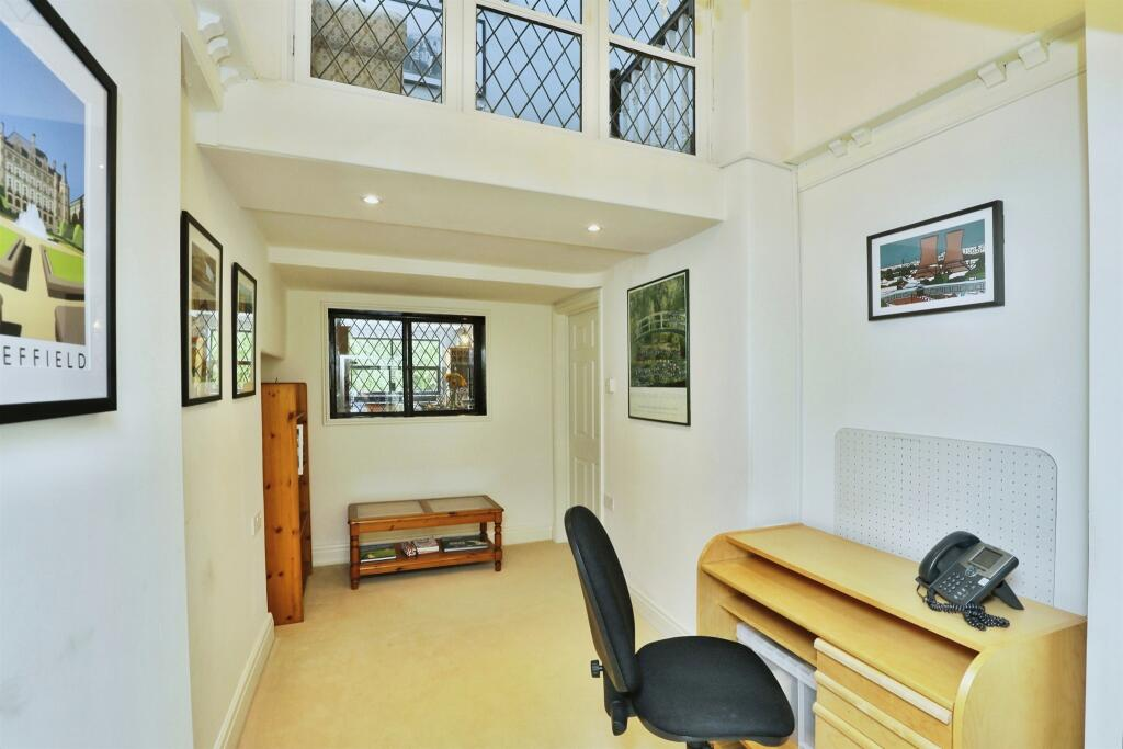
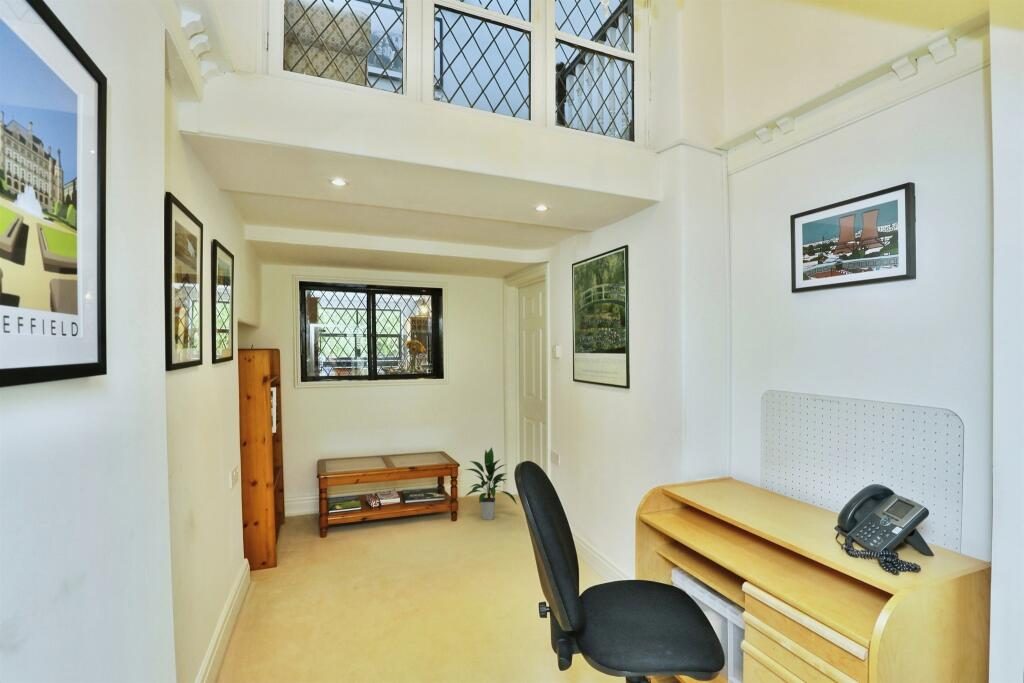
+ indoor plant [464,446,518,521]
